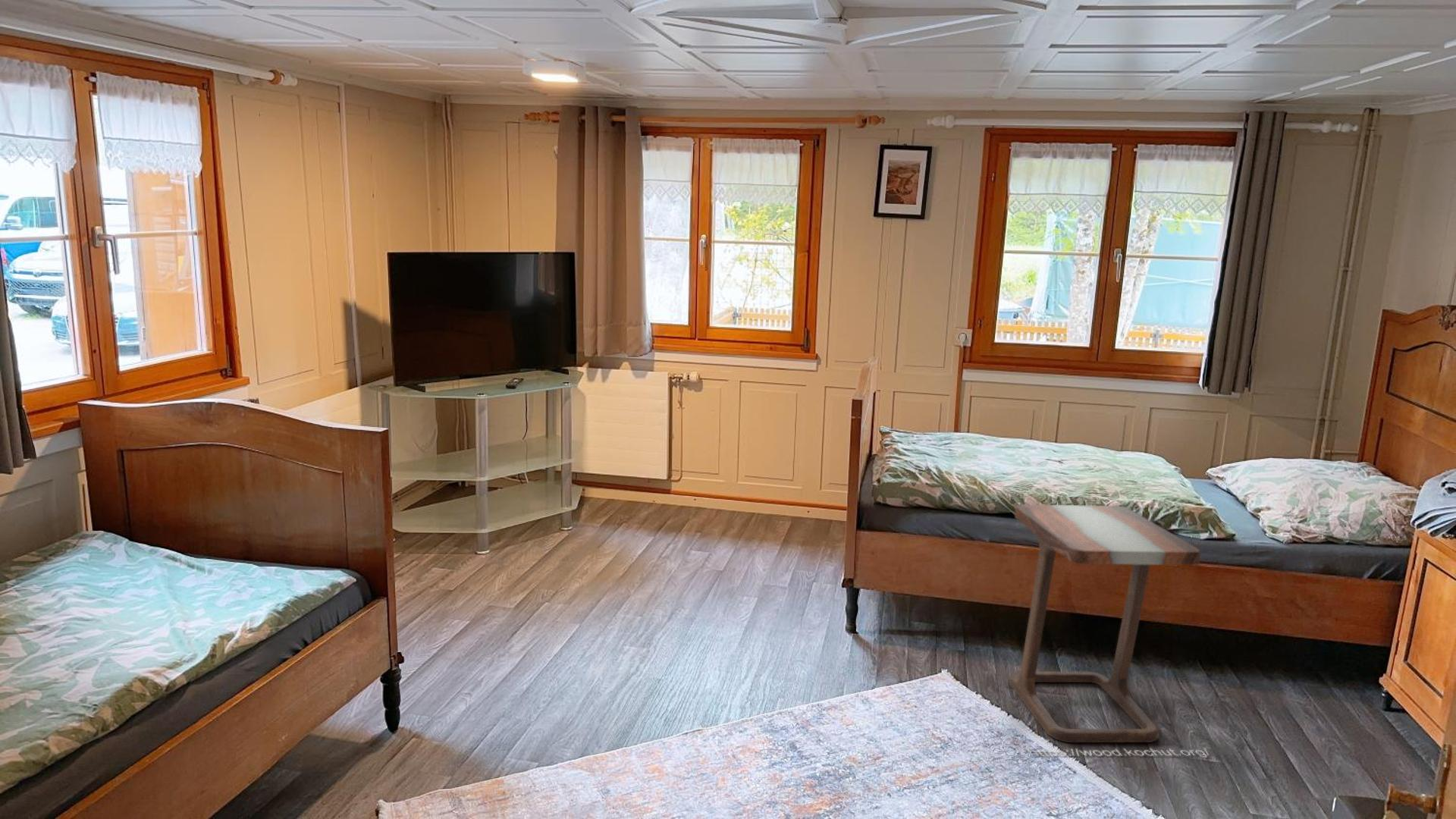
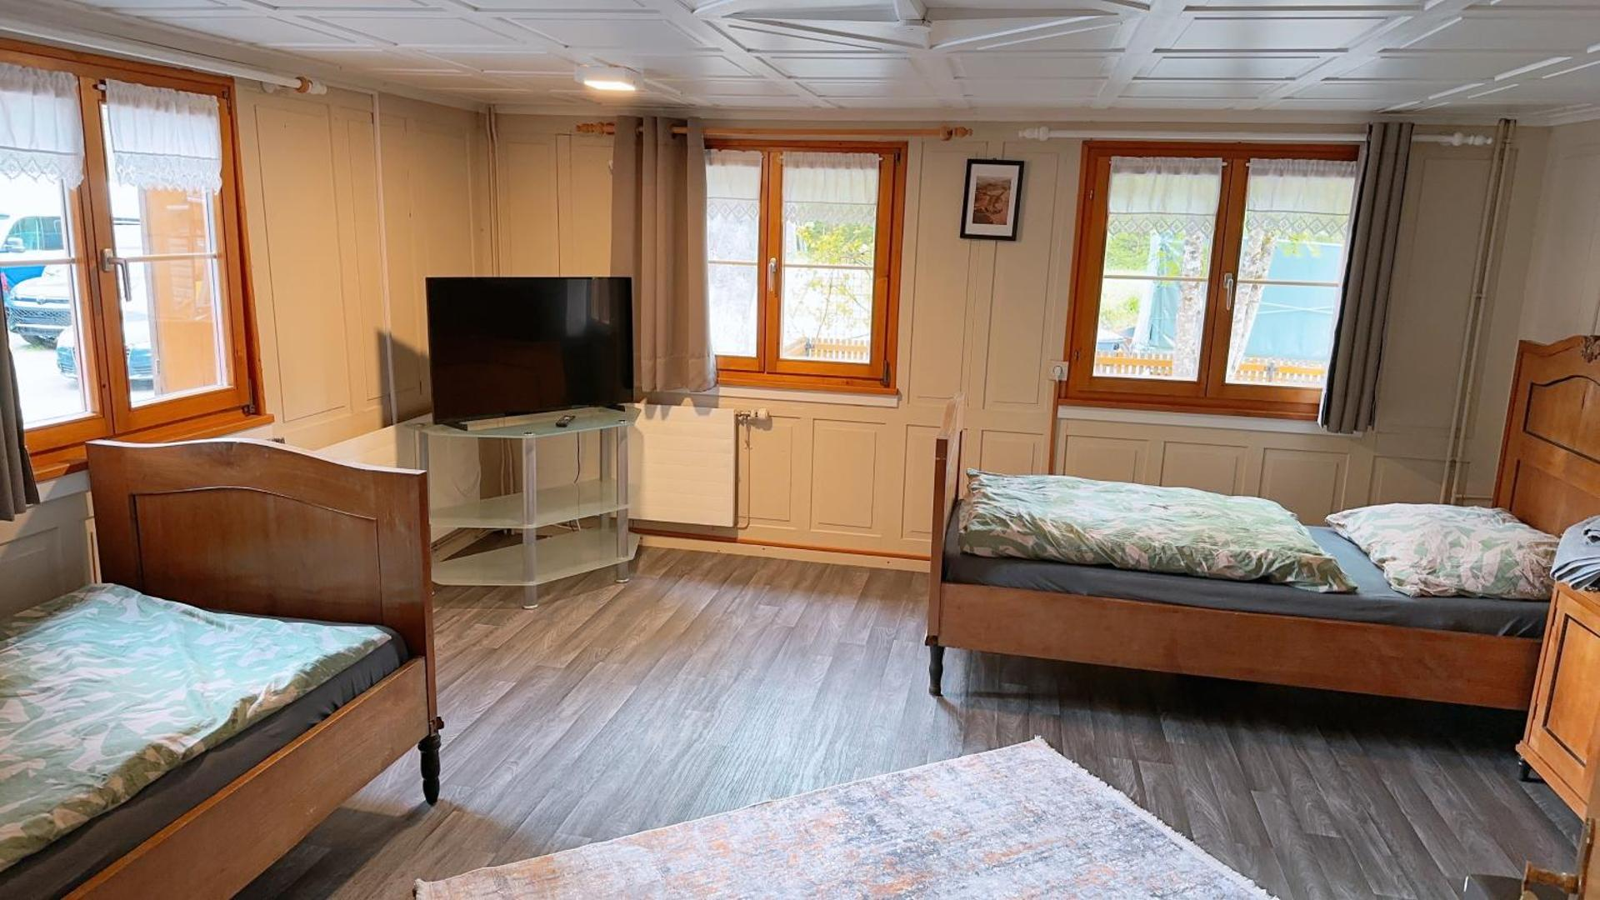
- side table [1008,504,1210,758]
